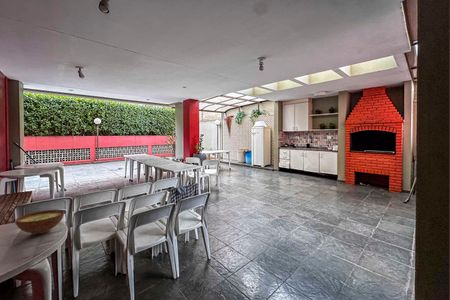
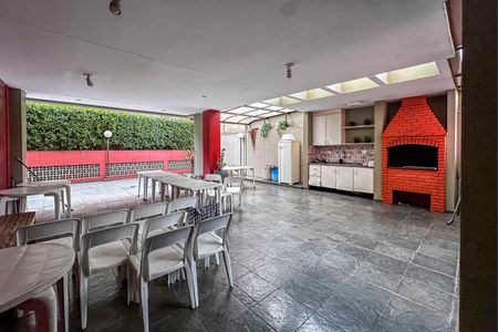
- bowl [14,209,65,235]
